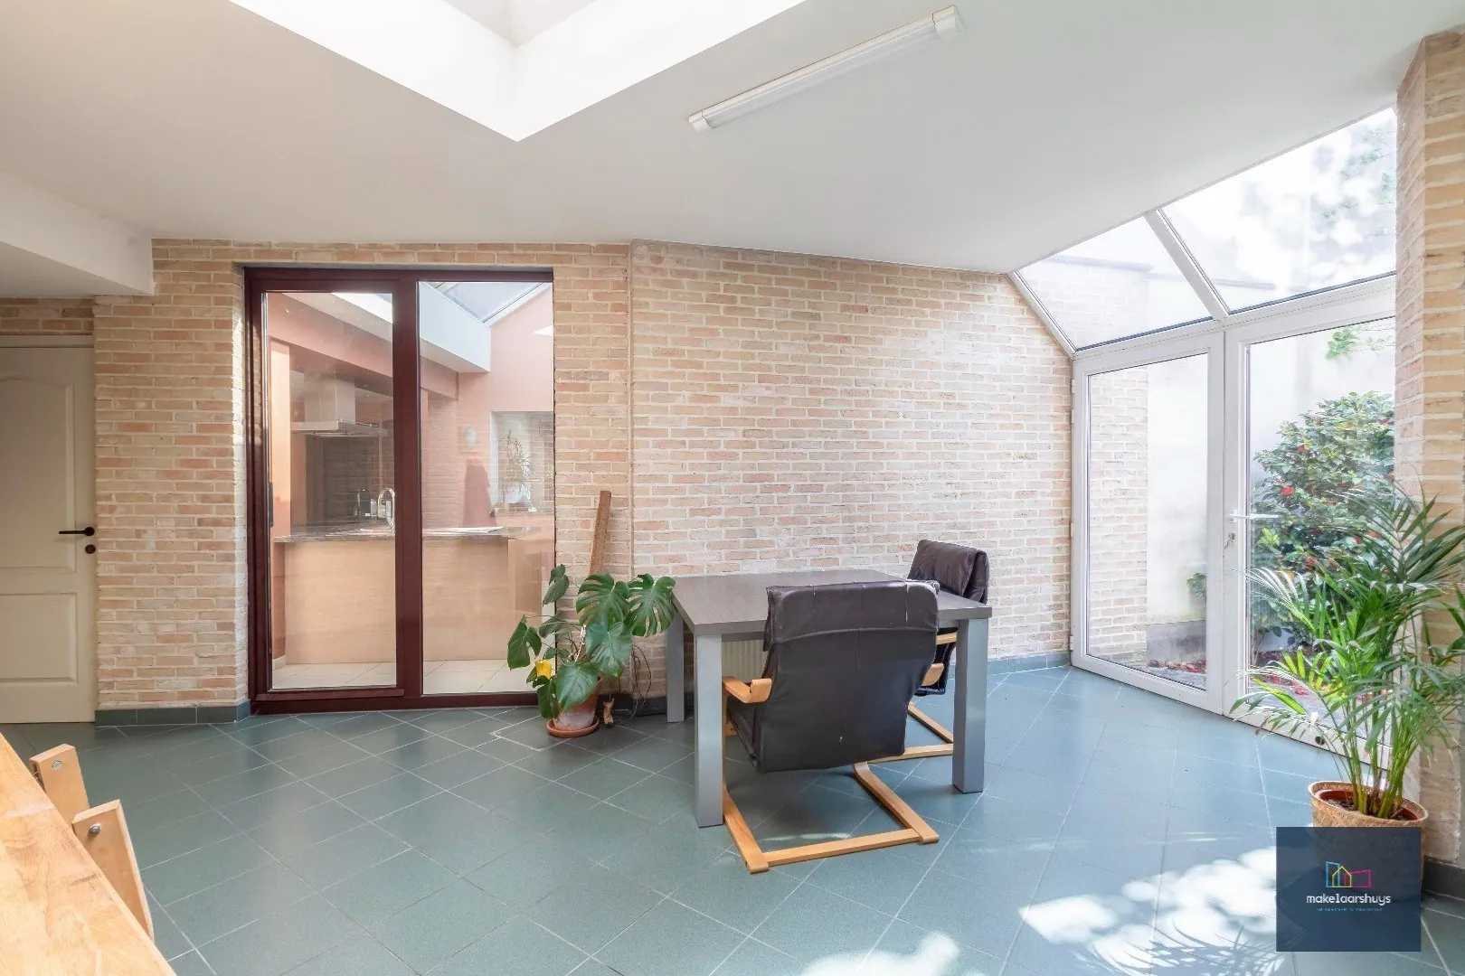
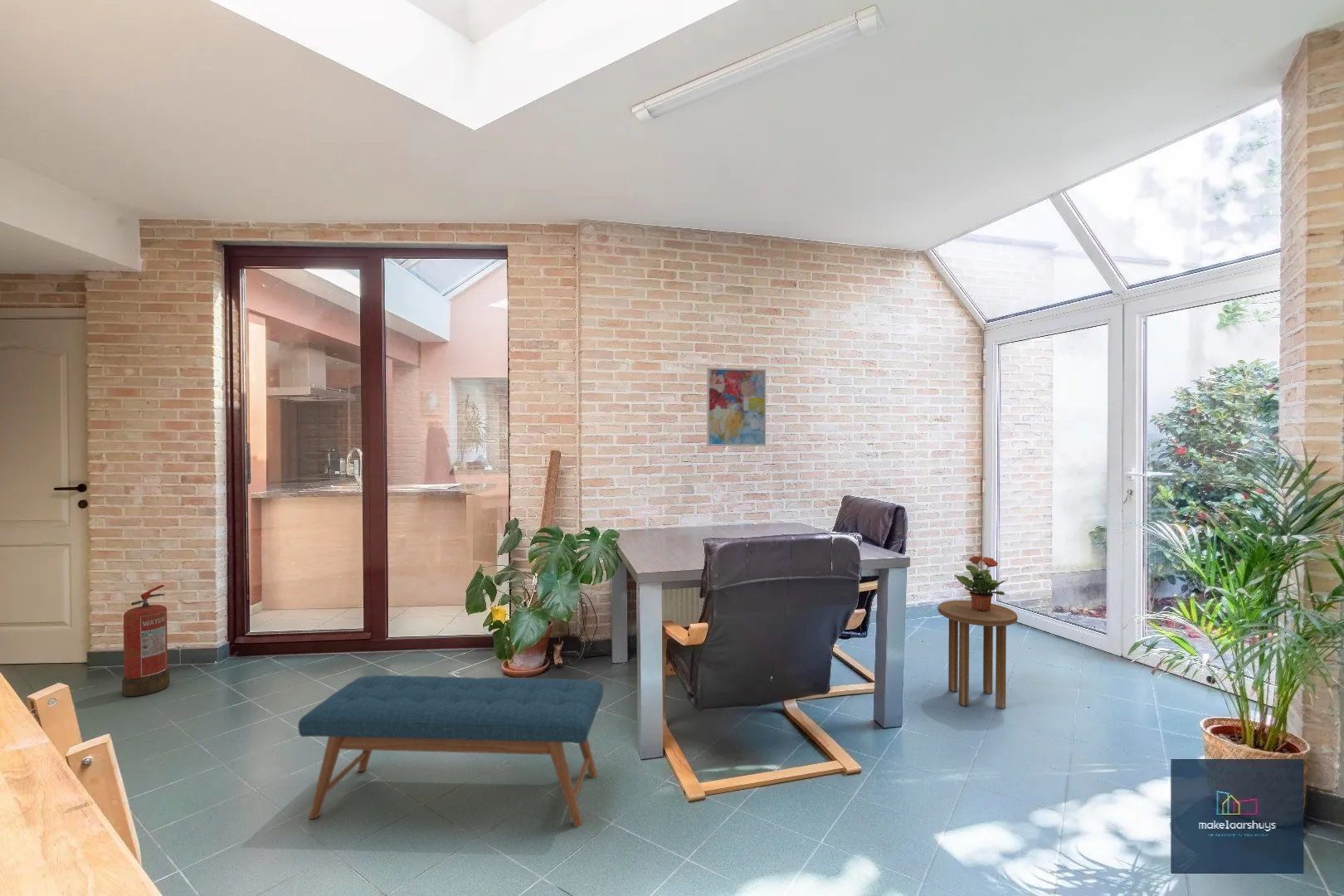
+ potted plant [954,555,1008,611]
+ wall art [706,367,767,447]
+ side table [937,599,1018,709]
+ bench [297,674,604,828]
+ fire extinguisher [121,584,170,697]
